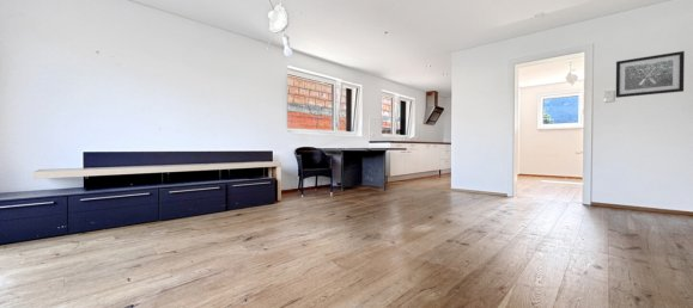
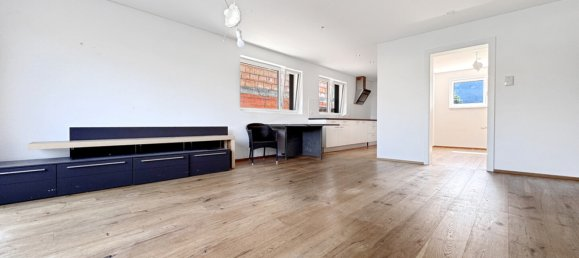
- wall art [615,50,686,99]
